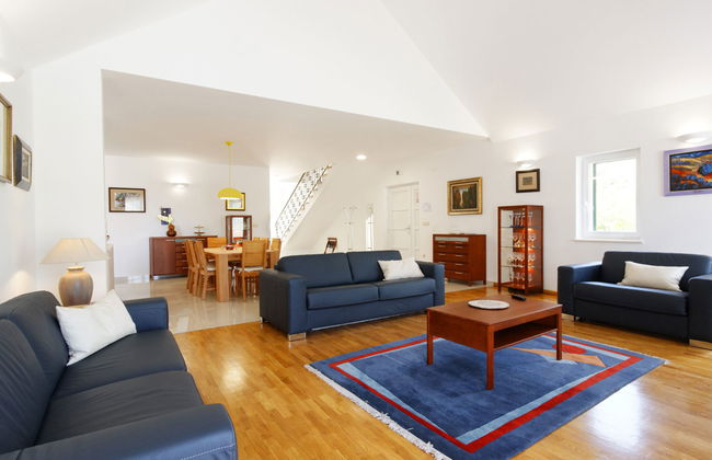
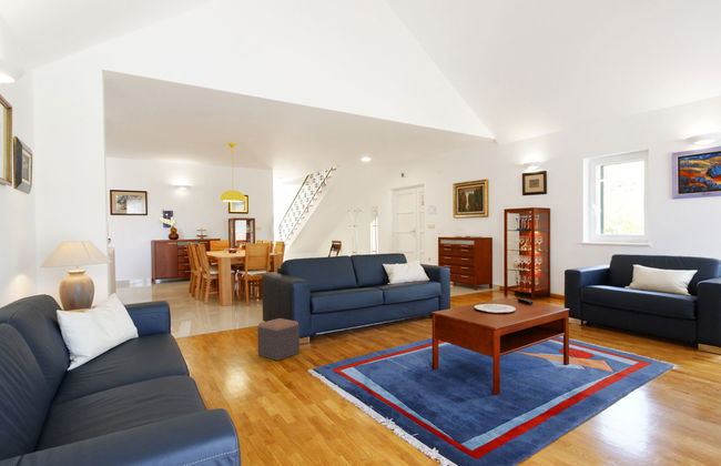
+ footstool [256,317,301,362]
